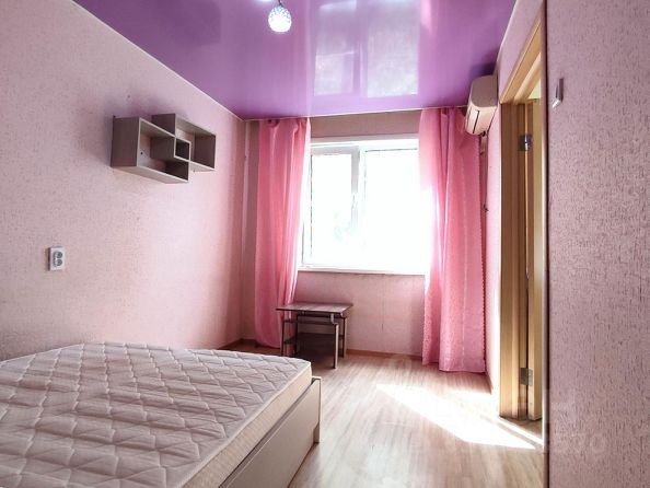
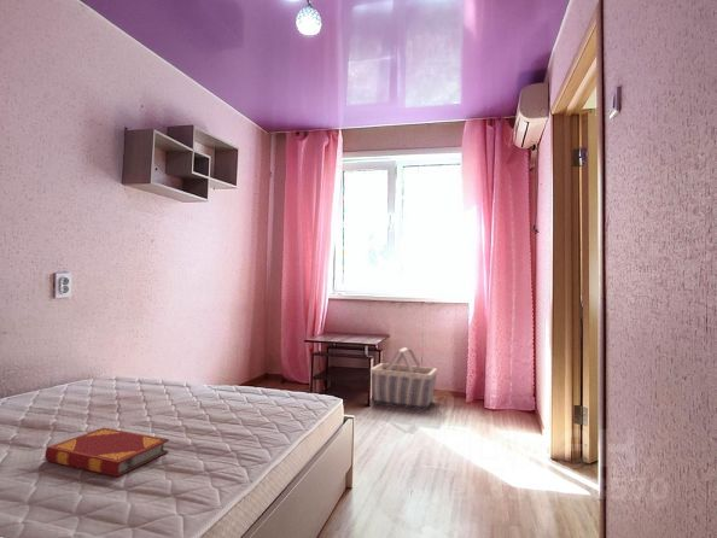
+ basket [371,346,438,411]
+ hardback book [45,427,170,478]
